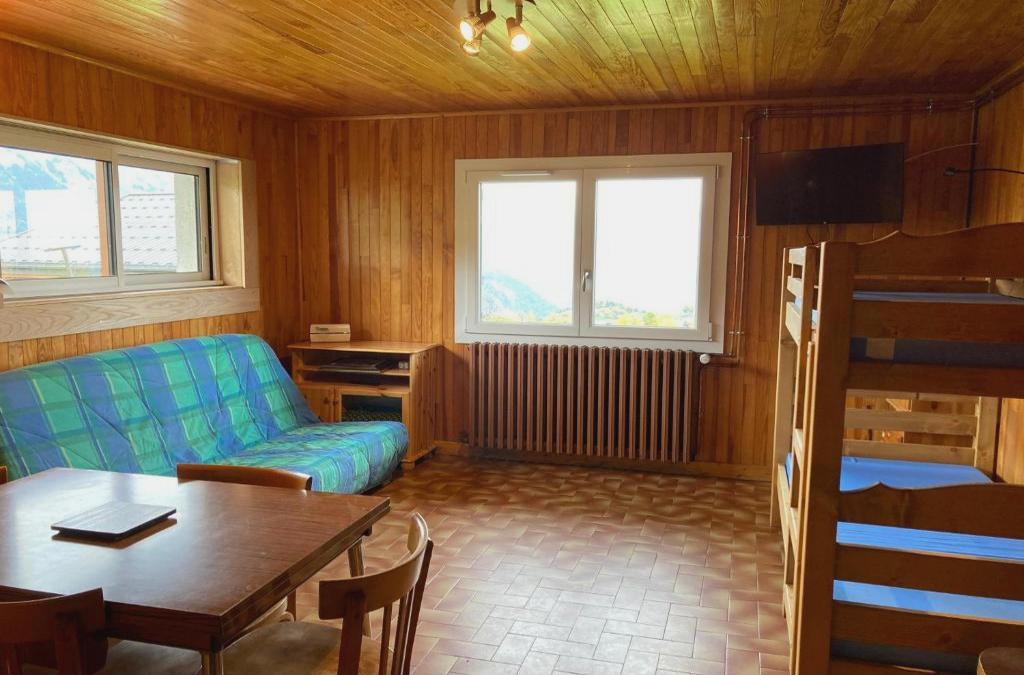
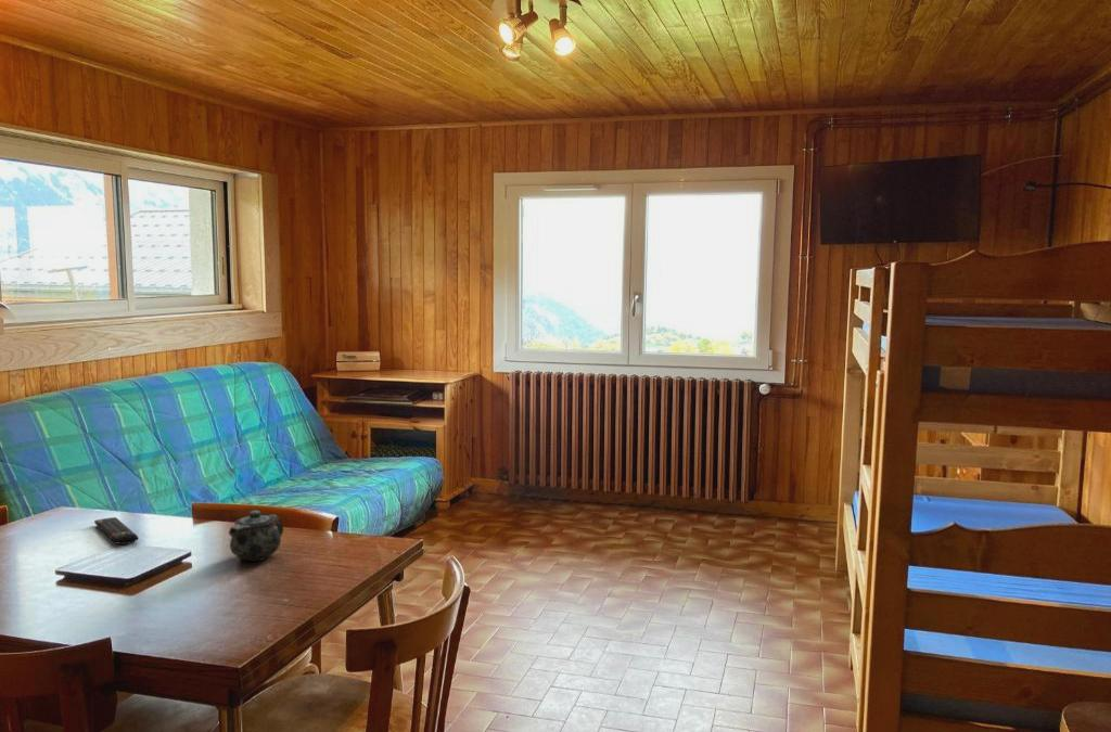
+ chinaware [228,510,284,563]
+ remote control [93,516,139,545]
